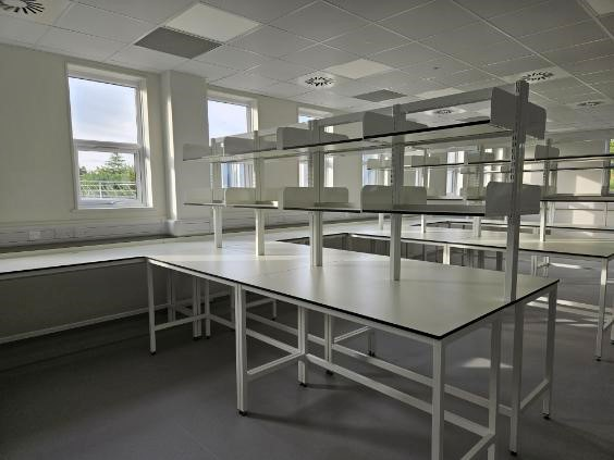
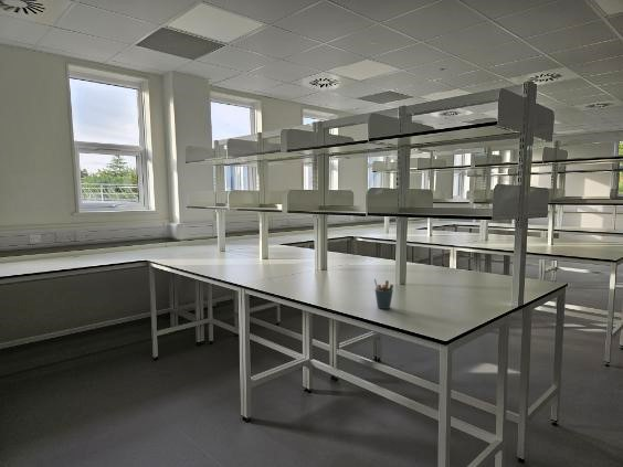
+ pen holder [373,277,394,310]
